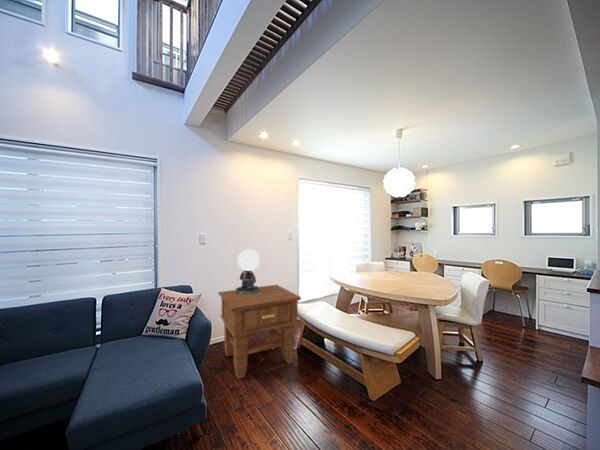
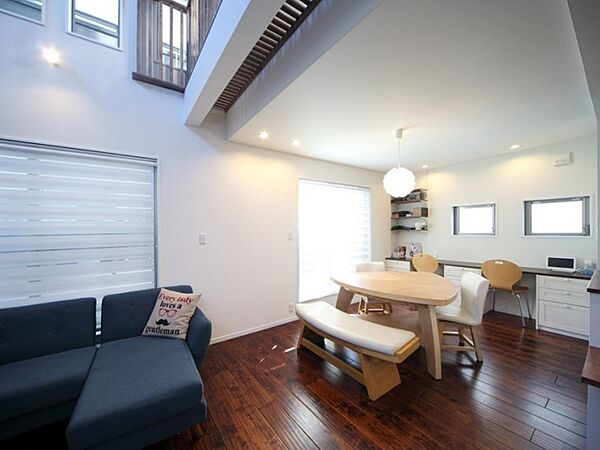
- side table [217,284,302,380]
- table lamp [234,248,261,295]
